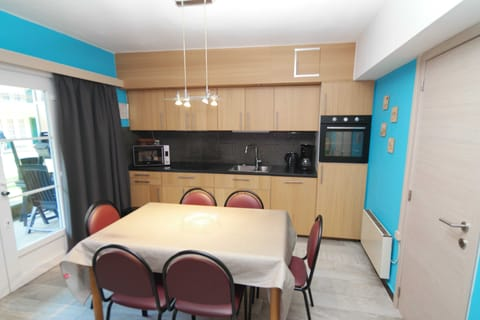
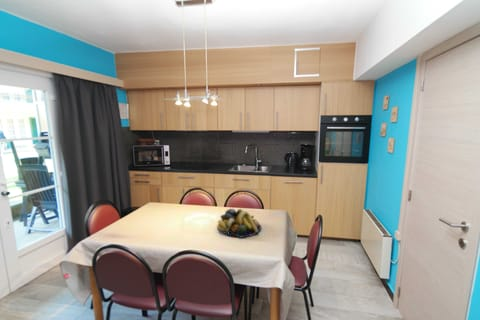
+ fruit bowl [216,208,262,239]
